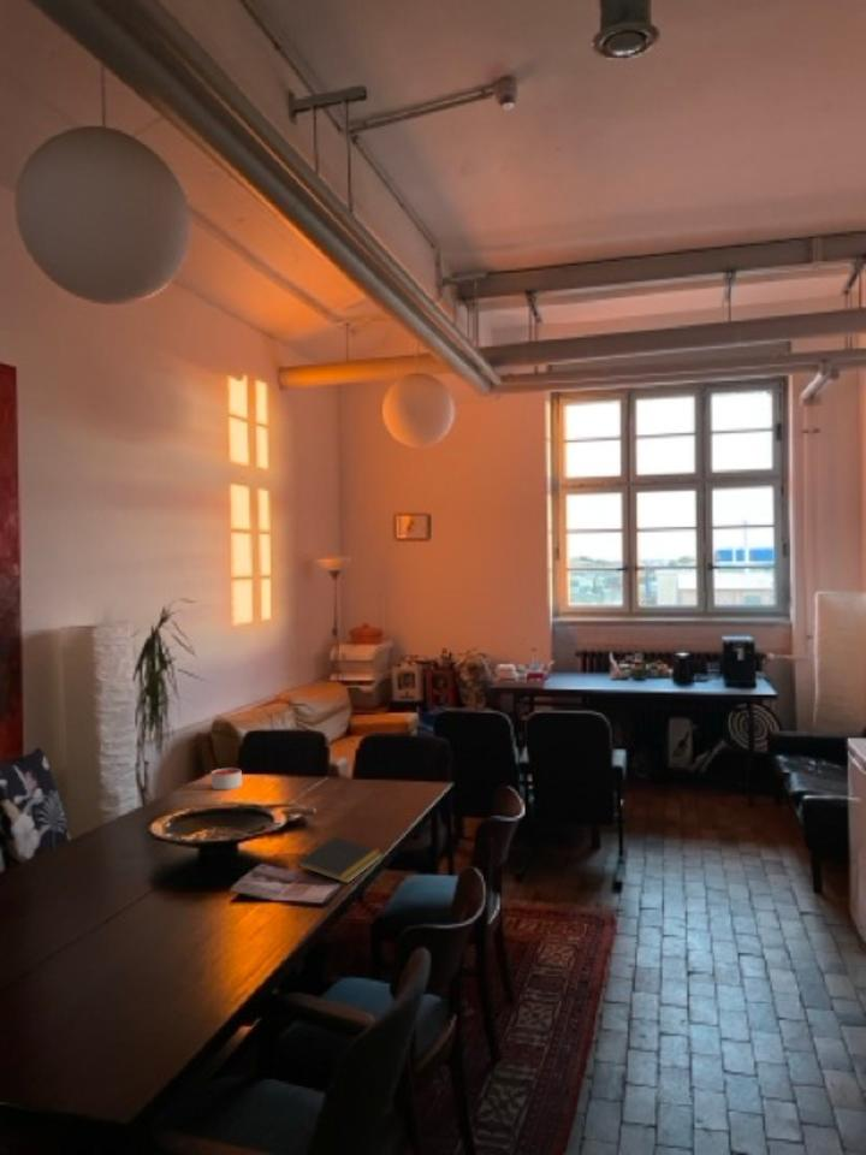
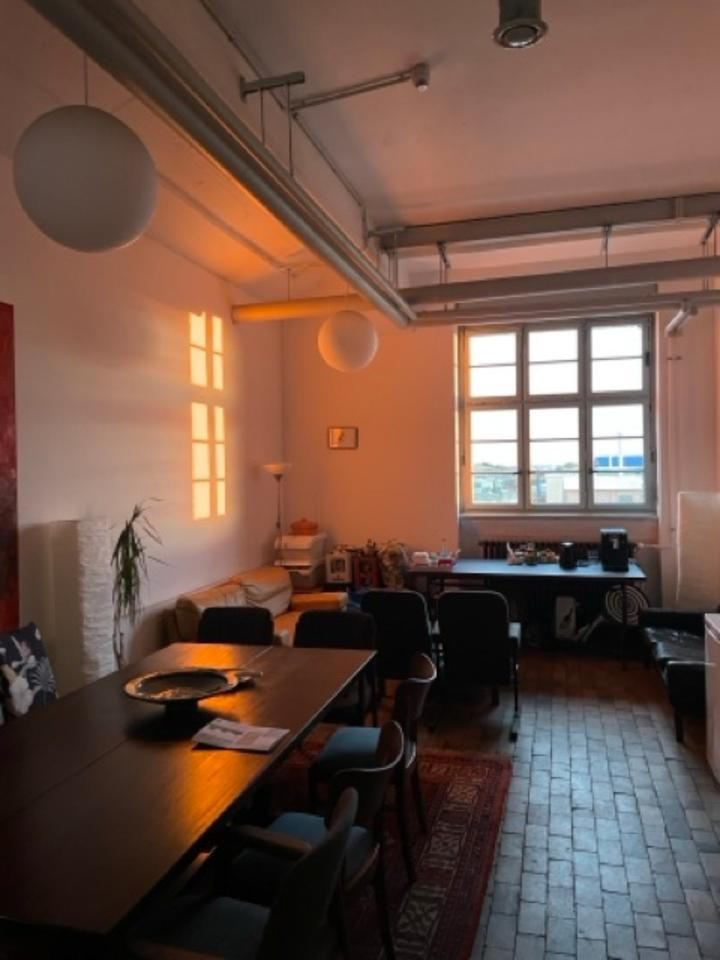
- candle [210,766,243,790]
- notepad [295,835,384,884]
